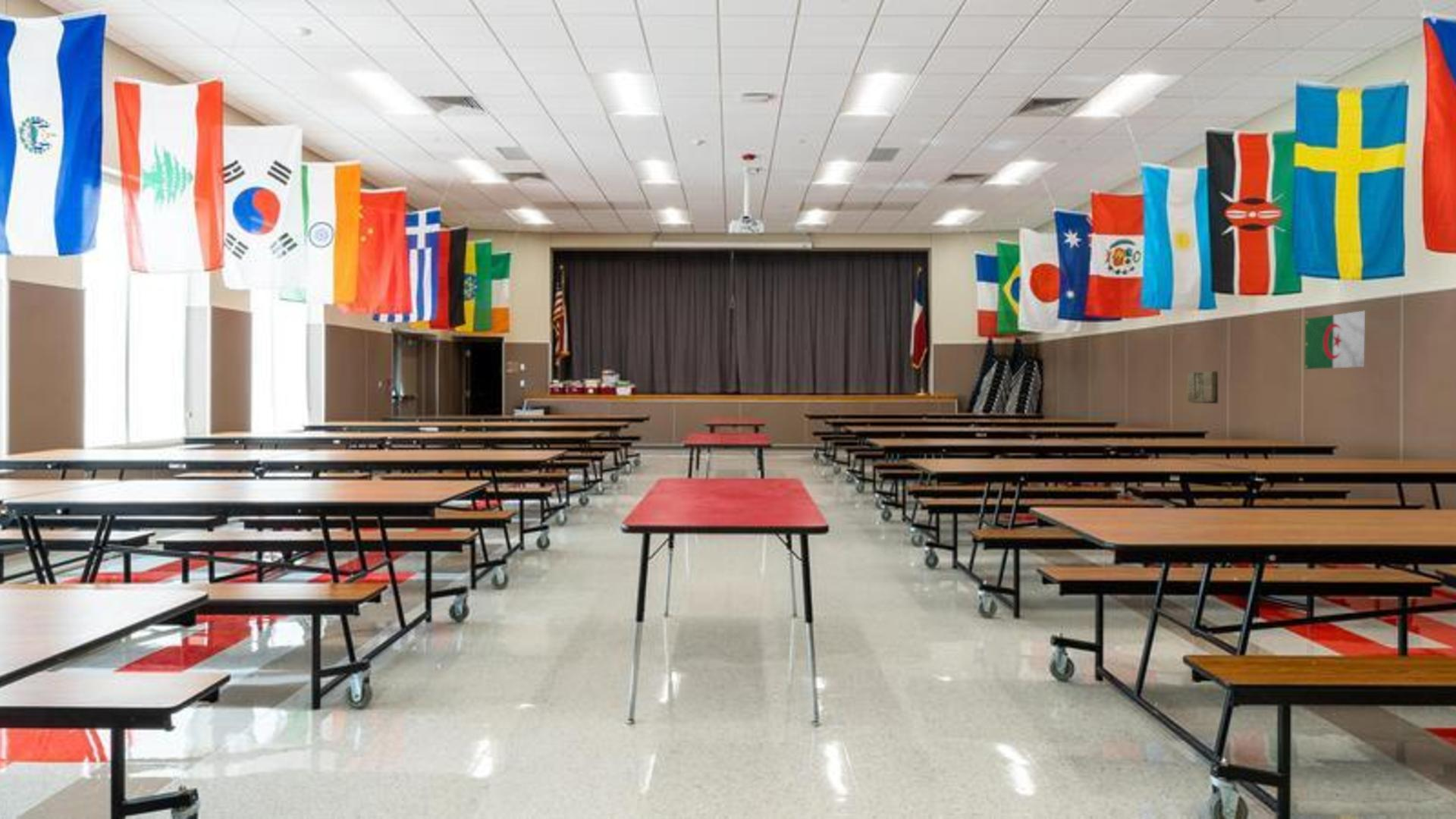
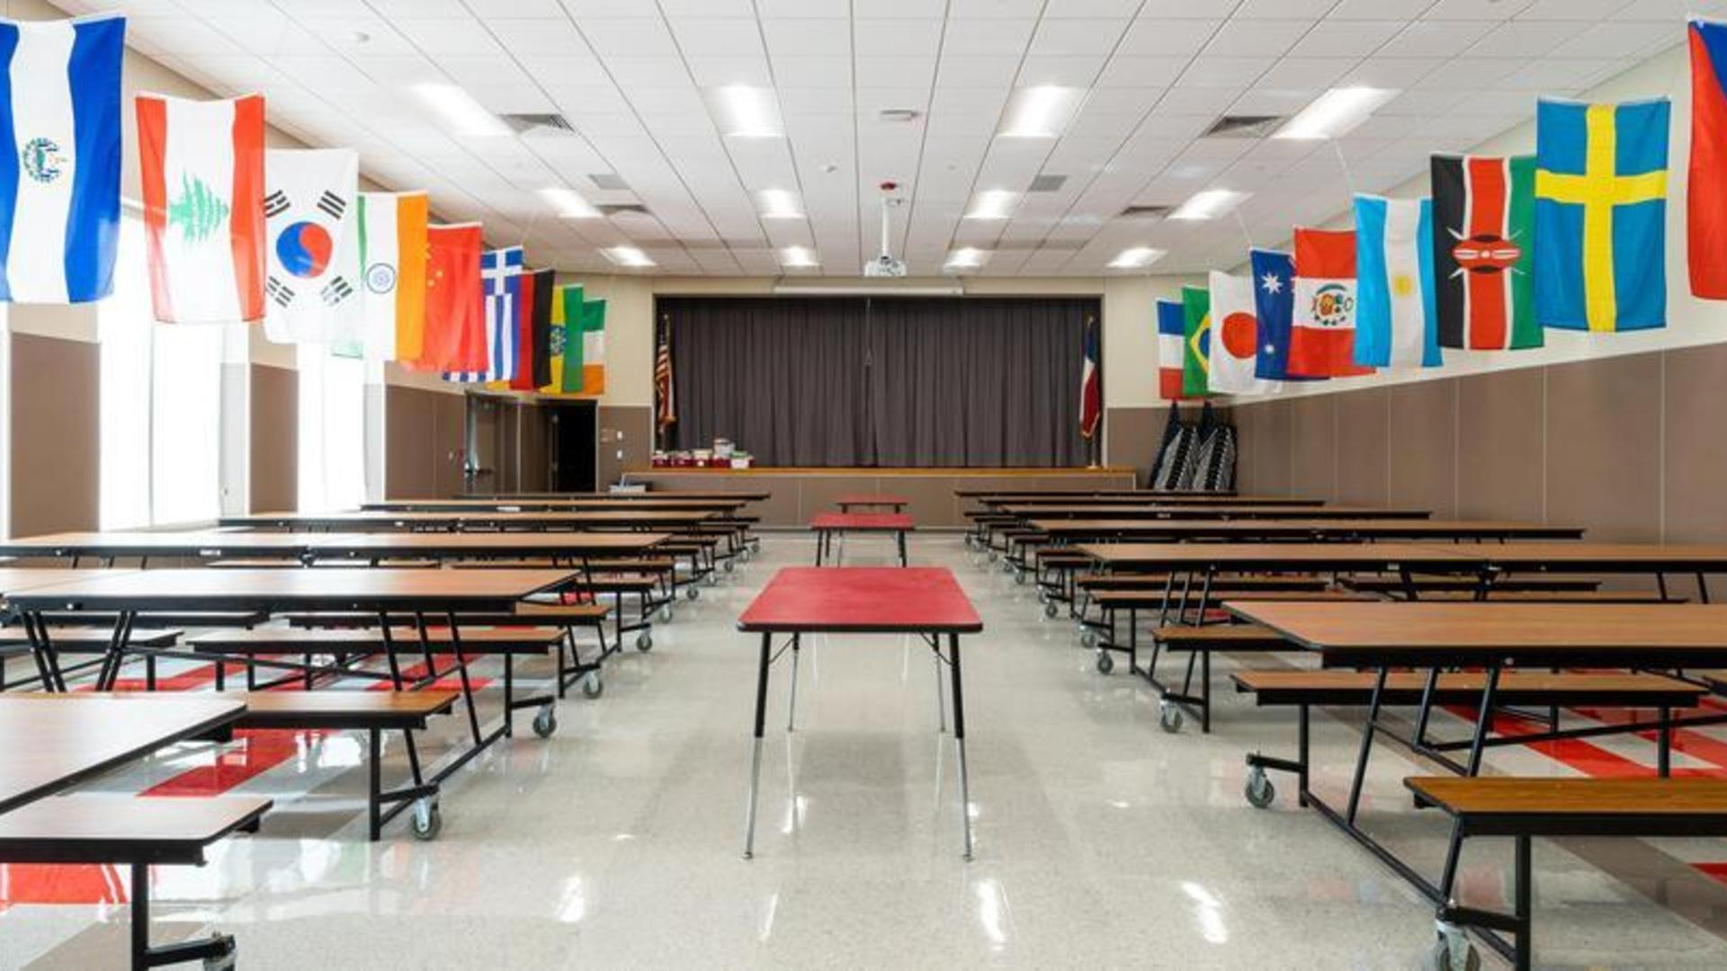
- flag [1304,310,1366,370]
- memorial plaque [1186,370,1219,404]
